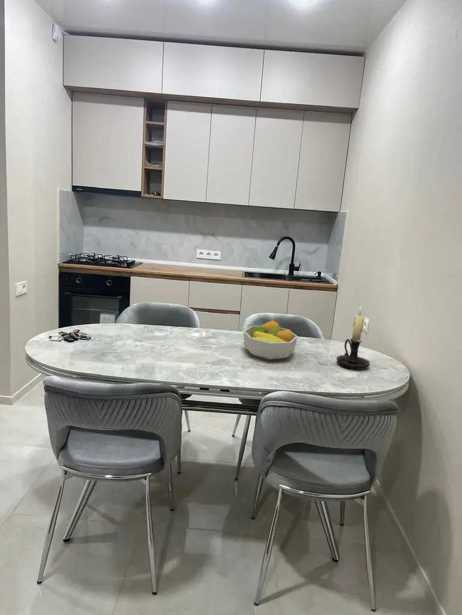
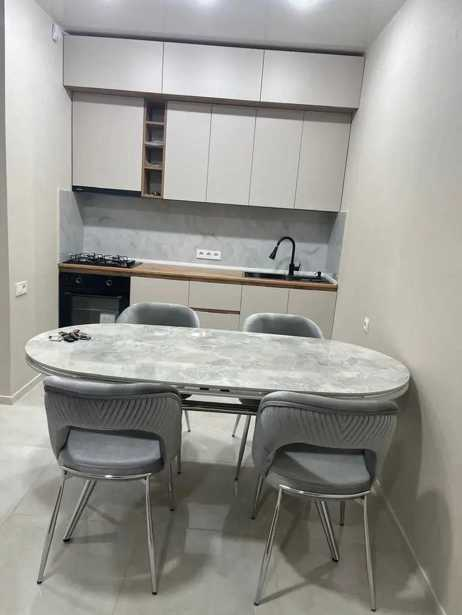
- candle holder [336,305,371,371]
- fruit bowl [243,319,299,361]
